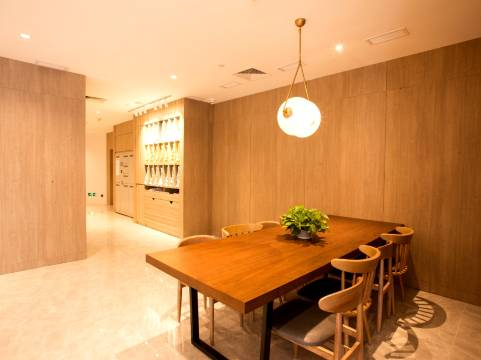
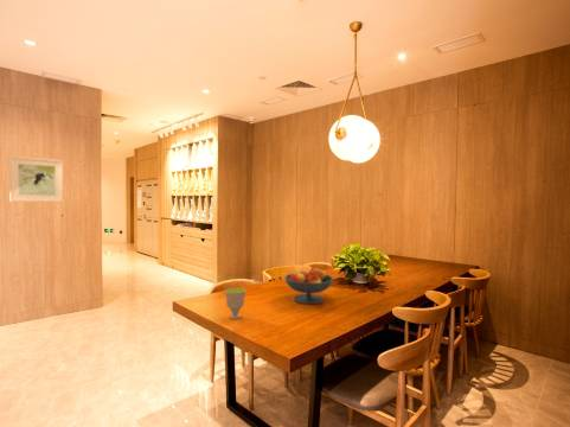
+ fruit bowl [283,267,334,305]
+ cup [224,287,246,320]
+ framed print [8,155,64,203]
